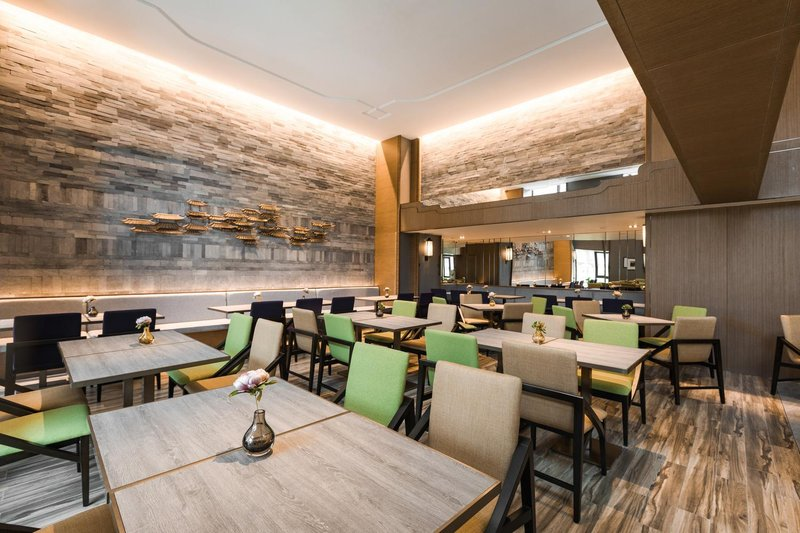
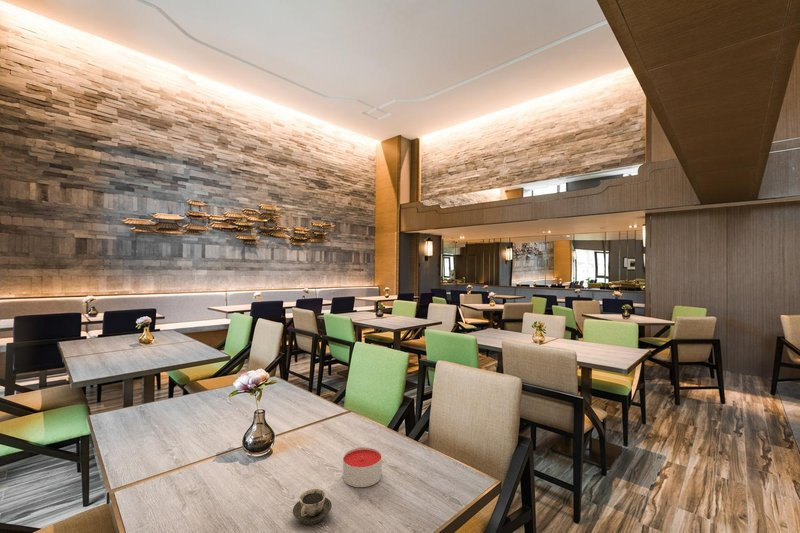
+ candle [342,447,383,488]
+ cup [292,488,333,526]
